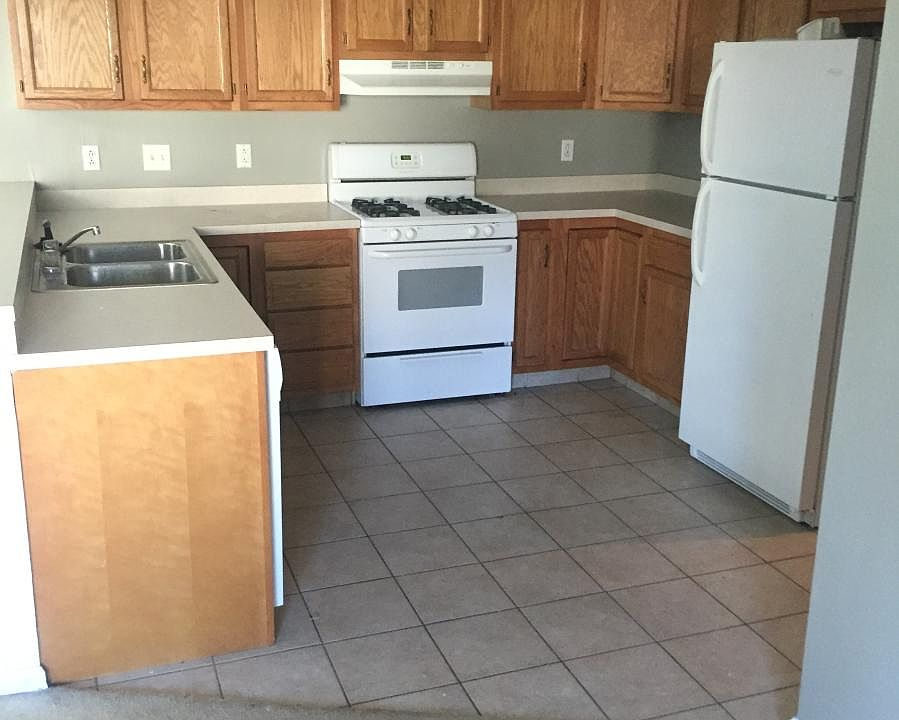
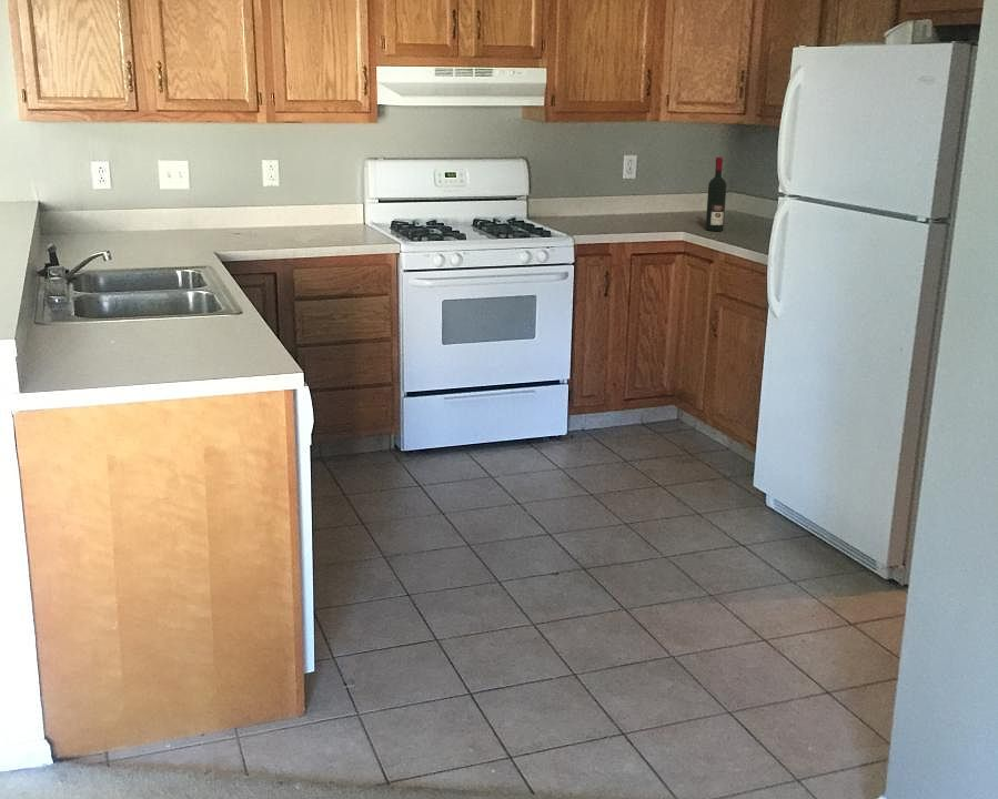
+ alcohol [705,156,727,232]
